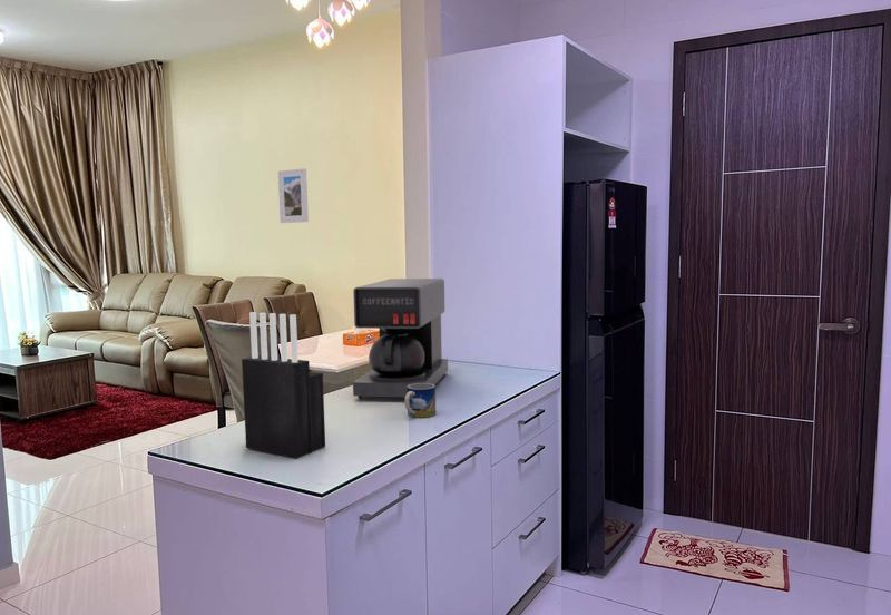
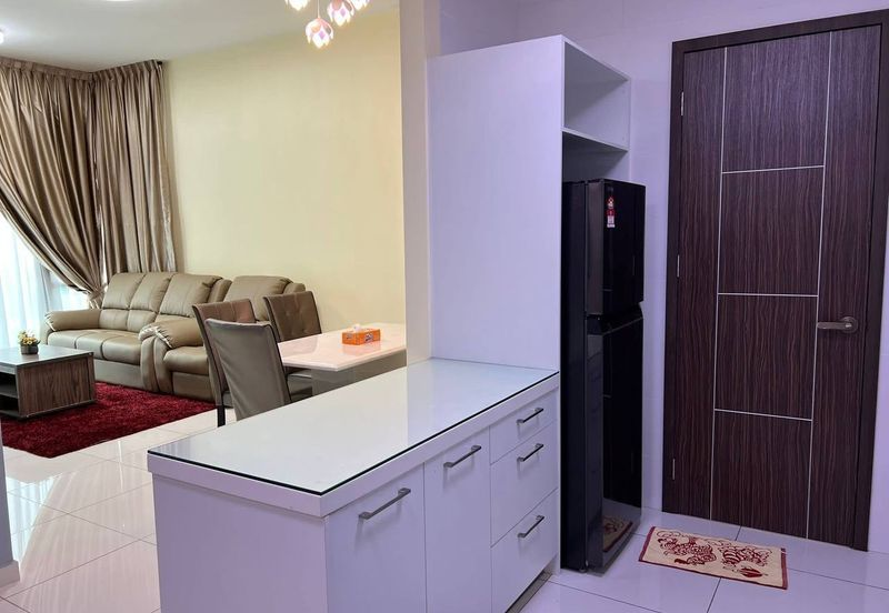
- knife block [241,311,326,459]
- coffee maker [352,277,449,400]
- mug [404,383,437,419]
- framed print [277,167,310,224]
